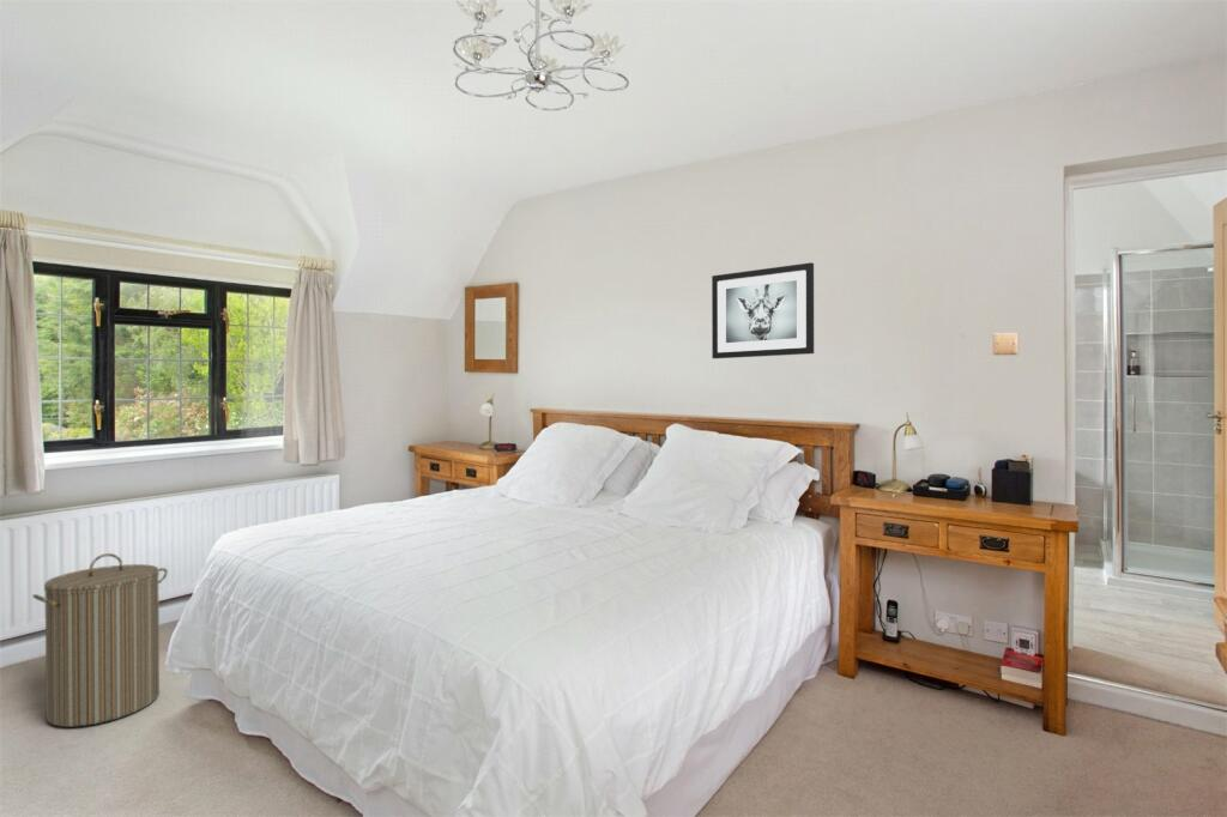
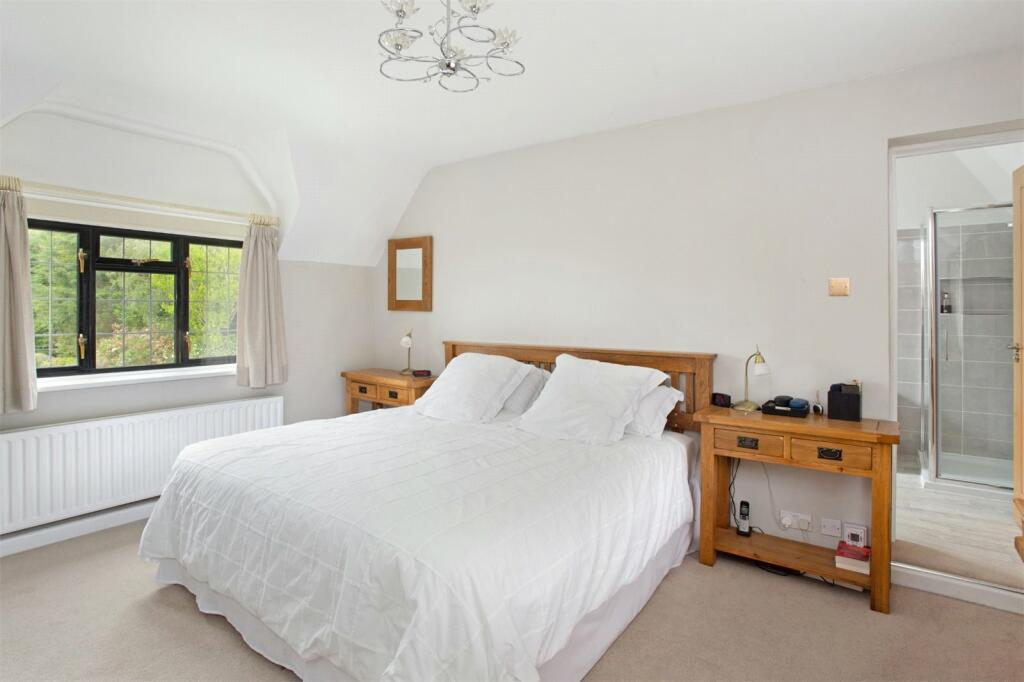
- laundry hamper [31,552,169,728]
- wall art [711,261,815,359]
